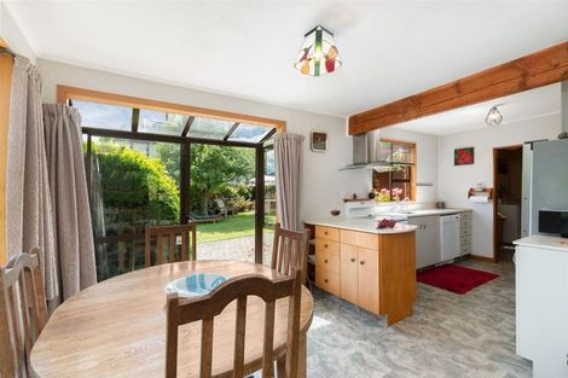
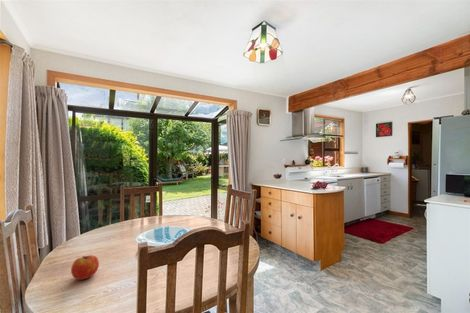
+ apple [70,254,100,281]
